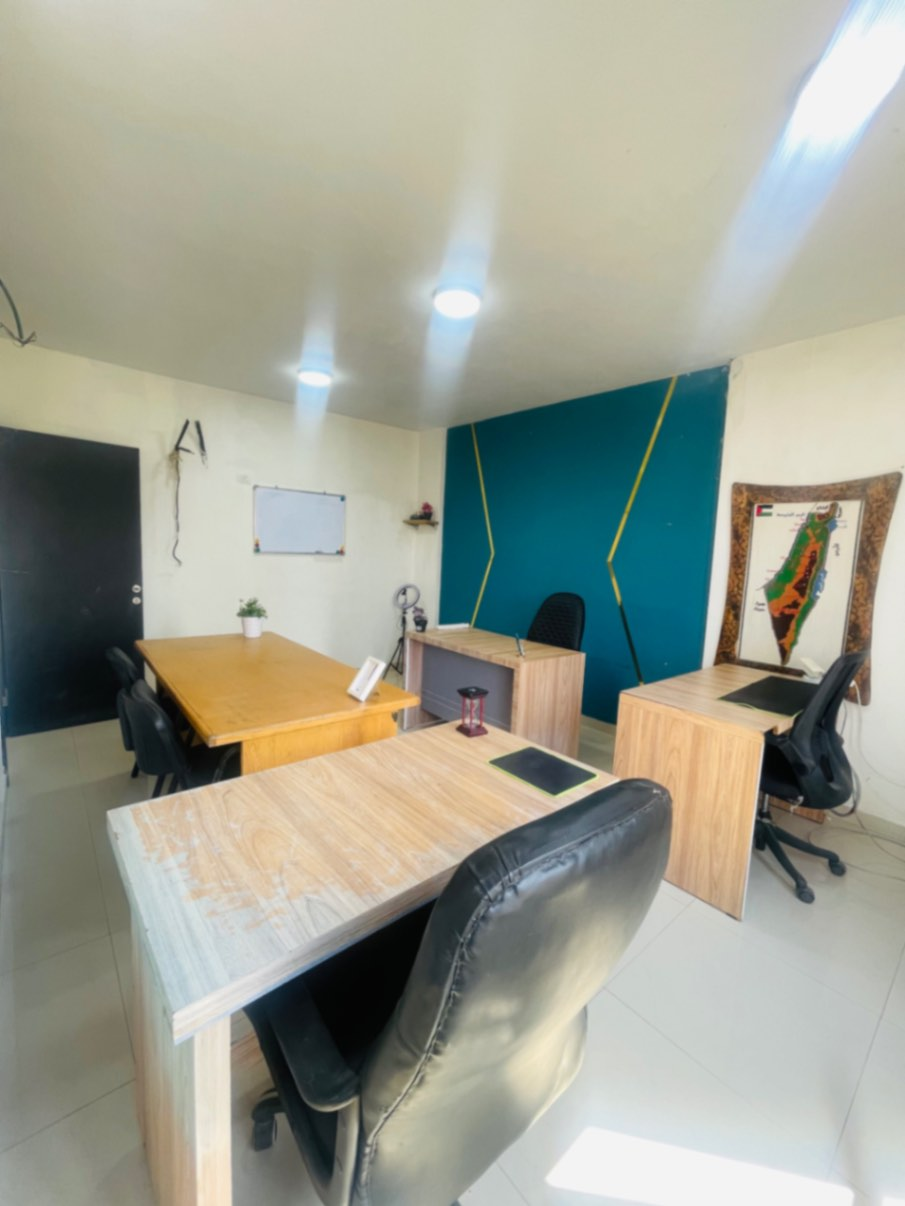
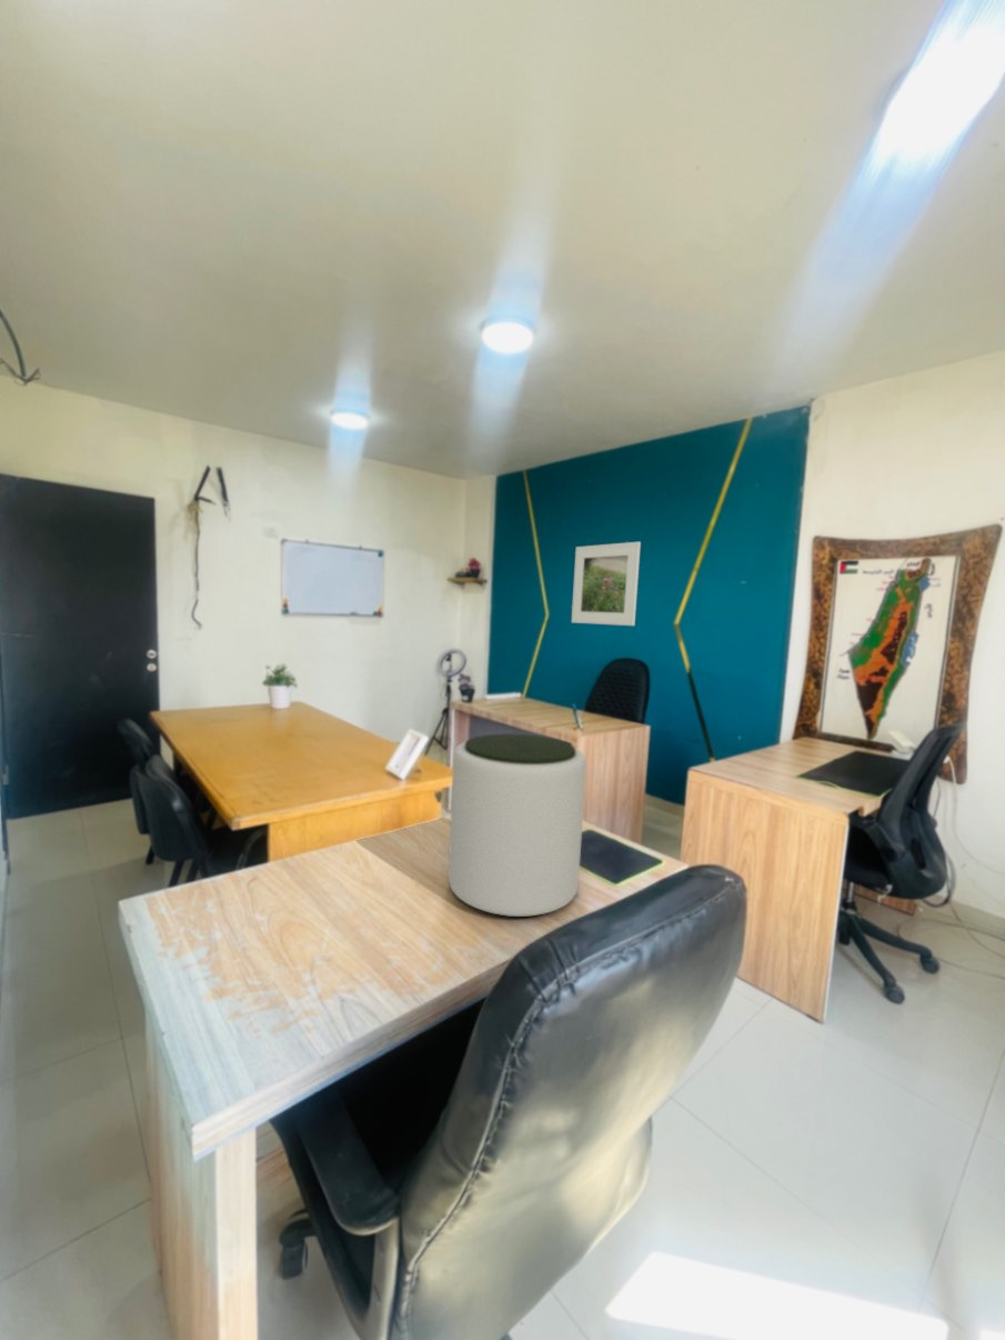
+ plant pot [448,732,587,918]
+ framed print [571,541,642,627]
